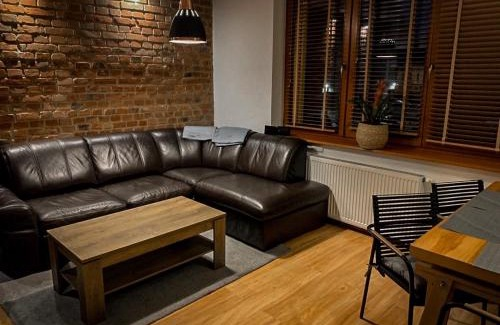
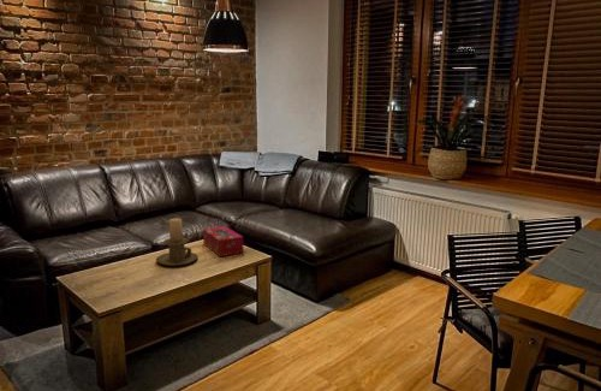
+ tissue box [202,225,245,257]
+ candle holder [155,217,200,267]
